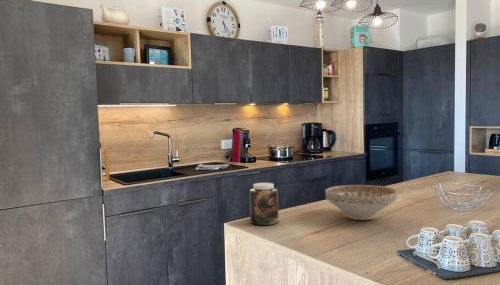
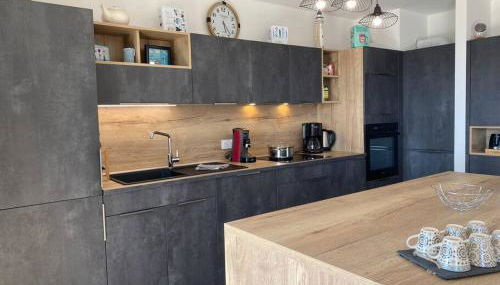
- jar [249,182,280,226]
- decorative bowl [324,184,398,221]
